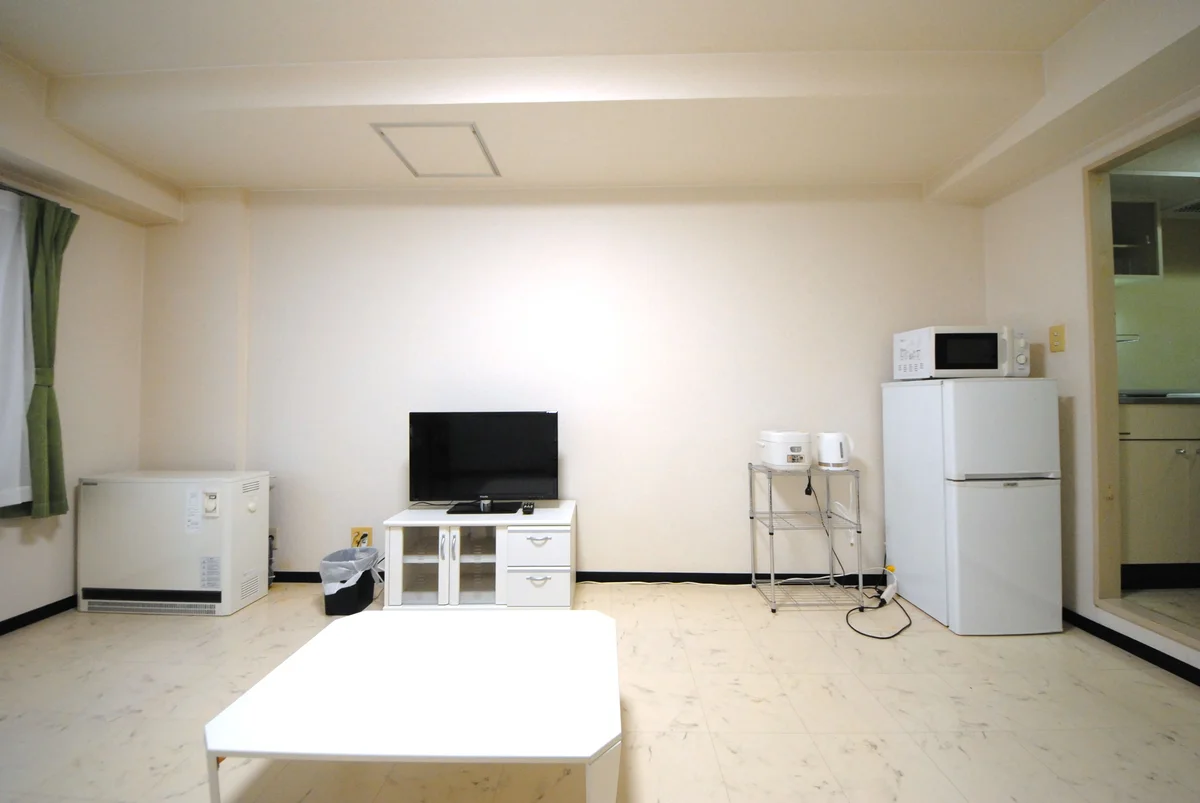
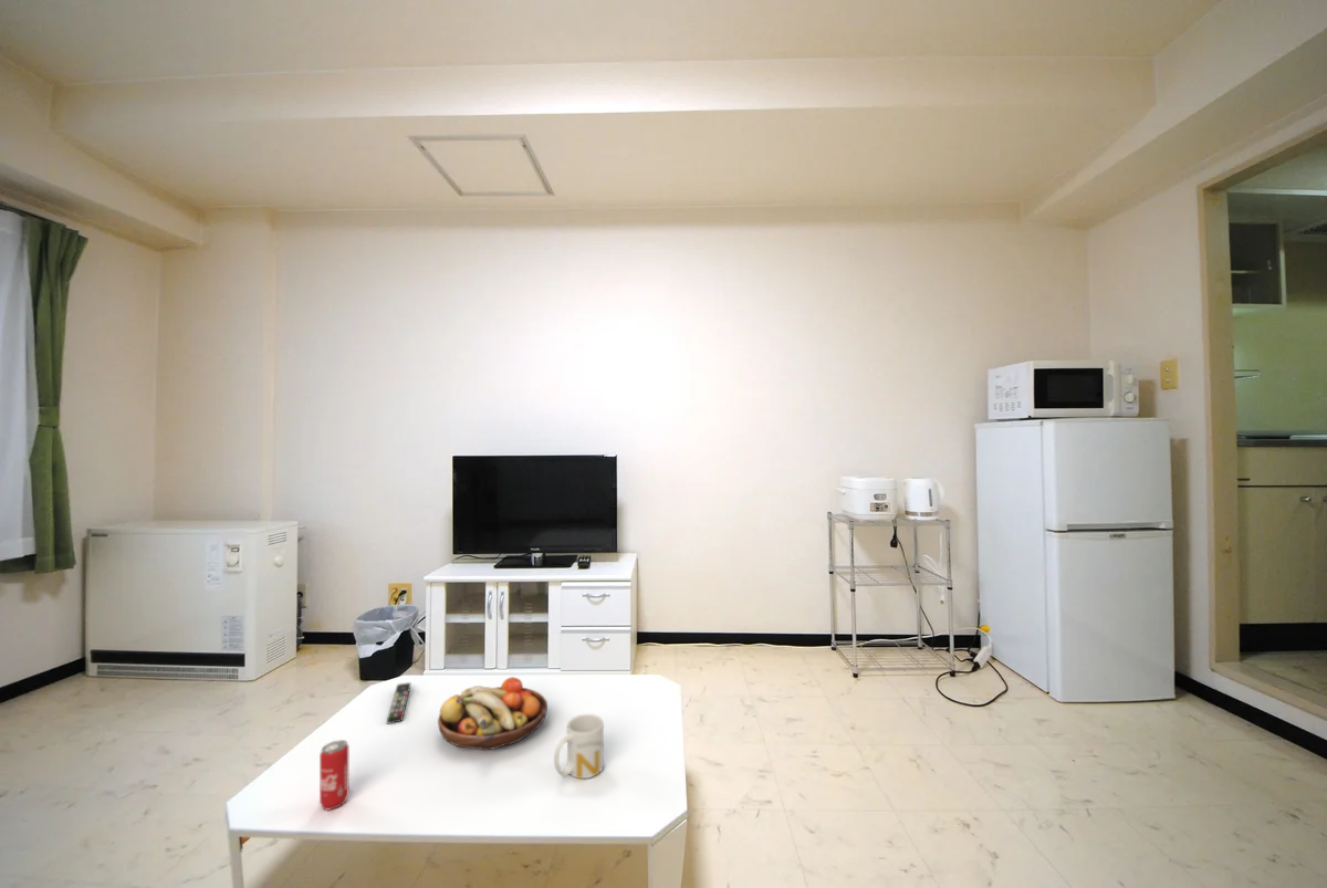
+ mug [553,713,605,780]
+ remote control [386,681,411,725]
+ fruit bowl [437,676,548,751]
+ beverage can [318,739,349,812]
